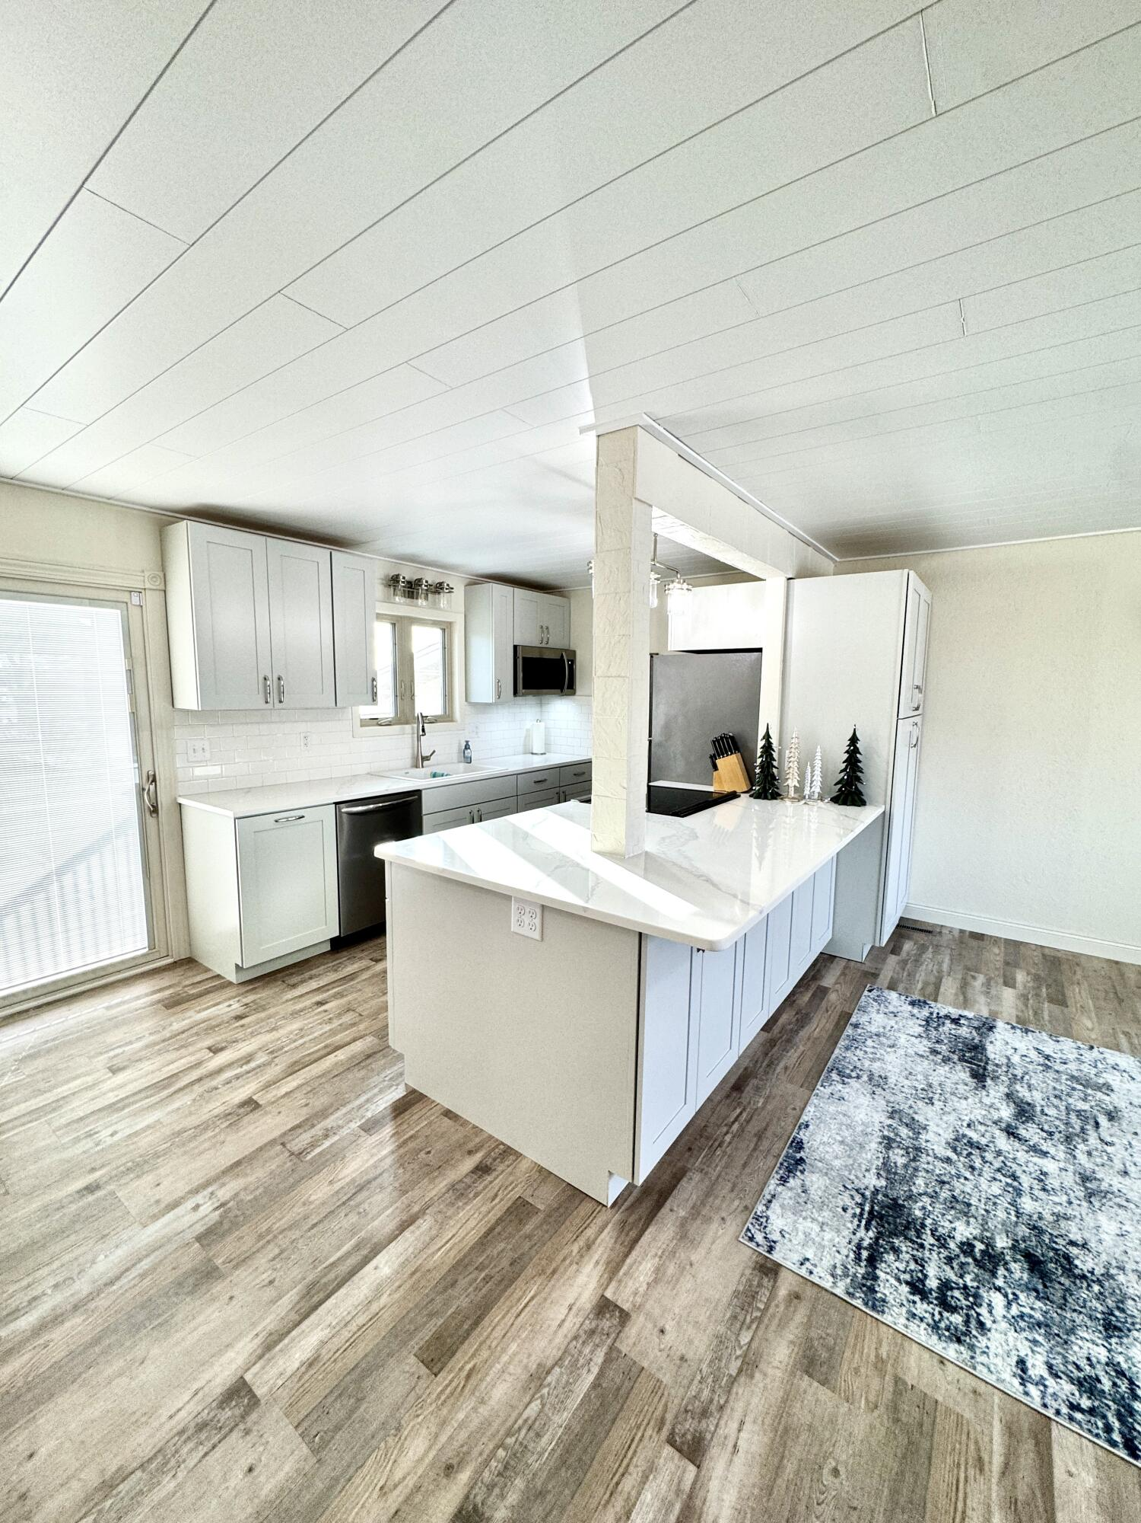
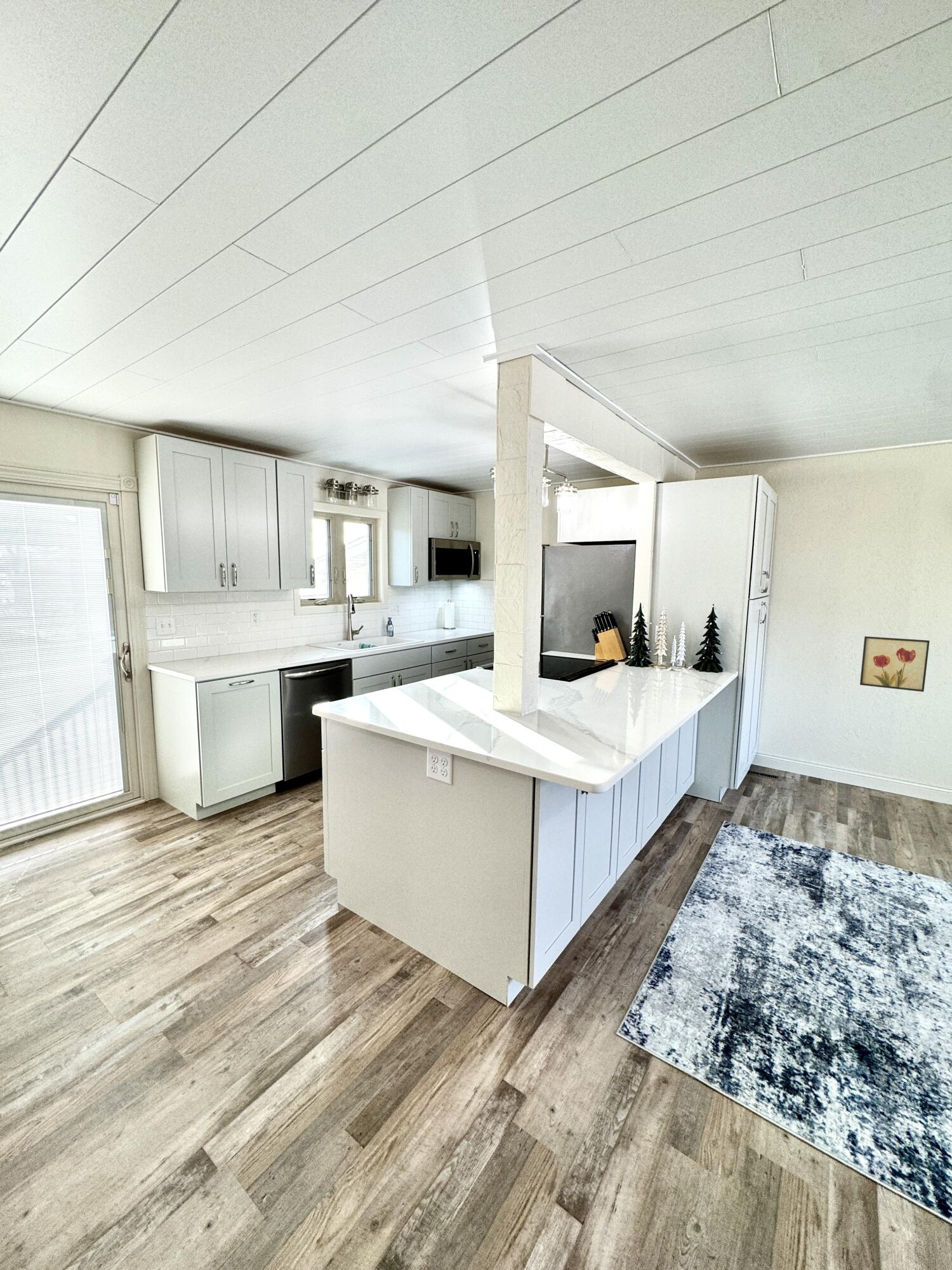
+ wall art [859,636,930,692]
